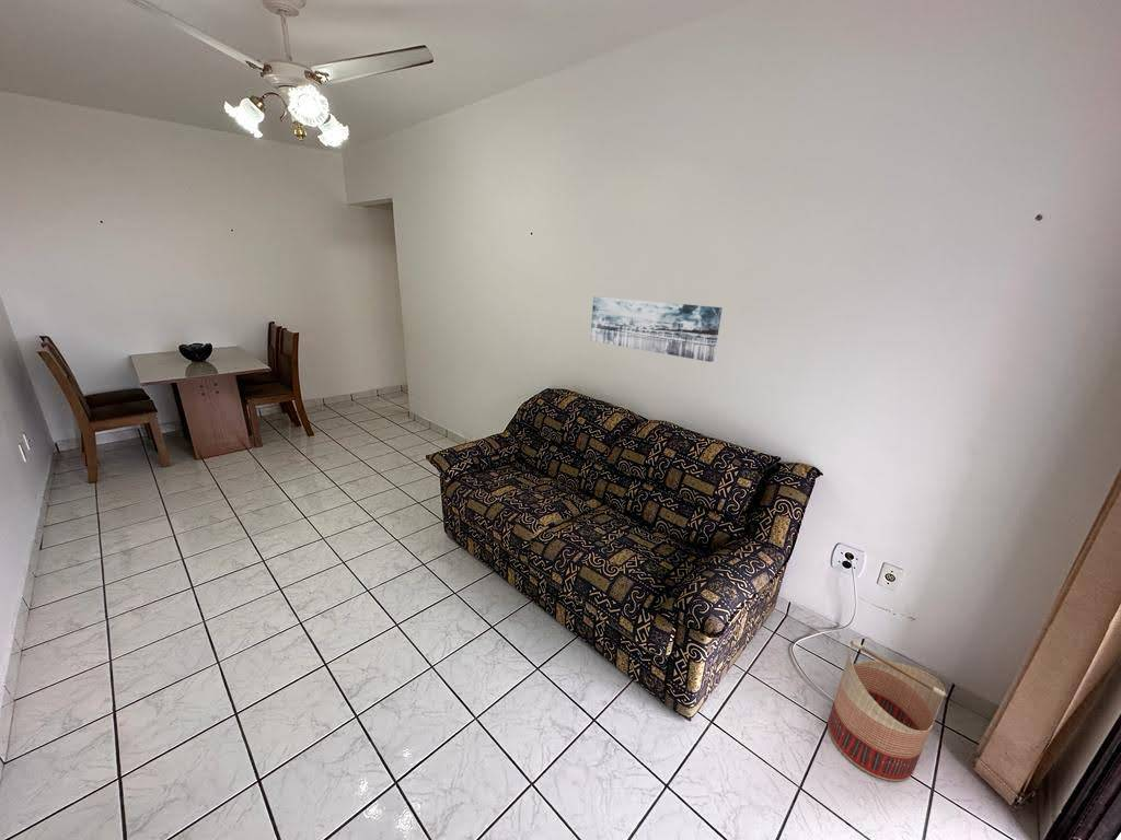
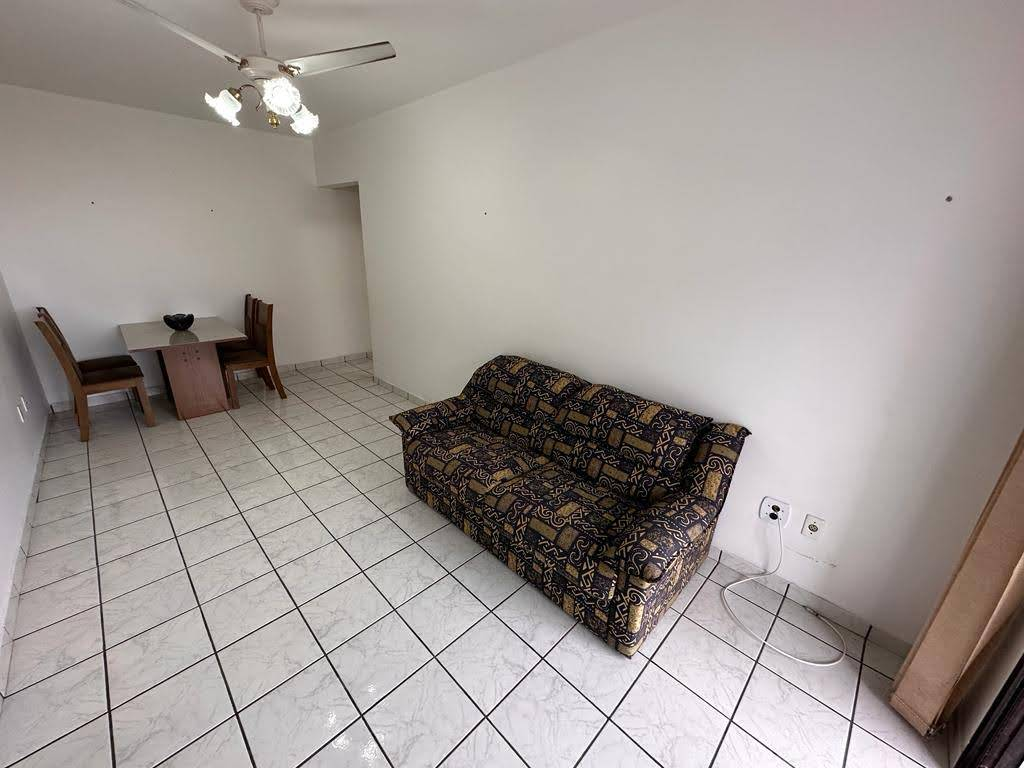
- basket [827,640,948,782]
- wall art [589,295,724,363]
